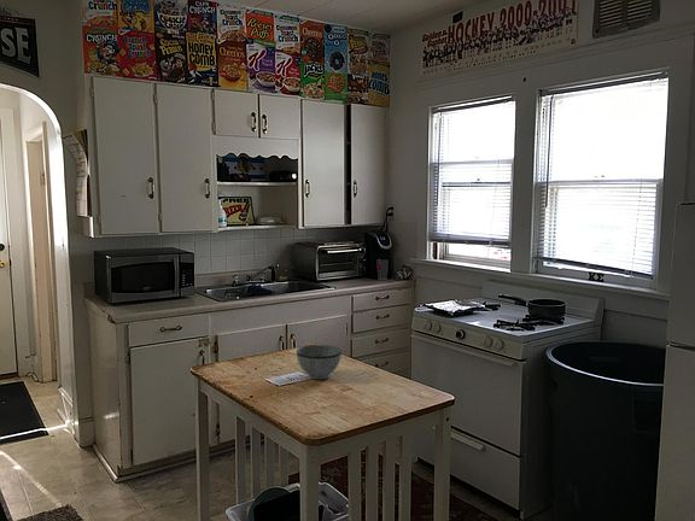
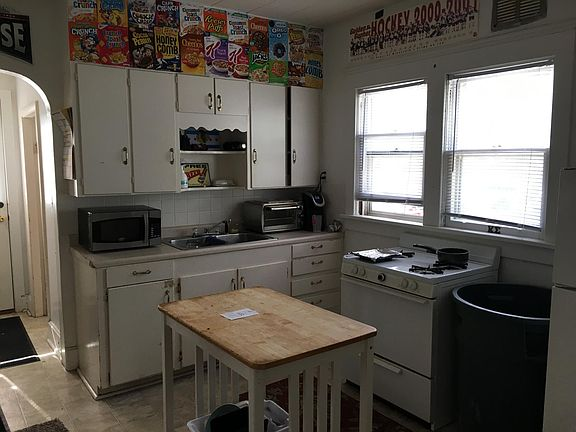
- bowl [296,344,343,381]
